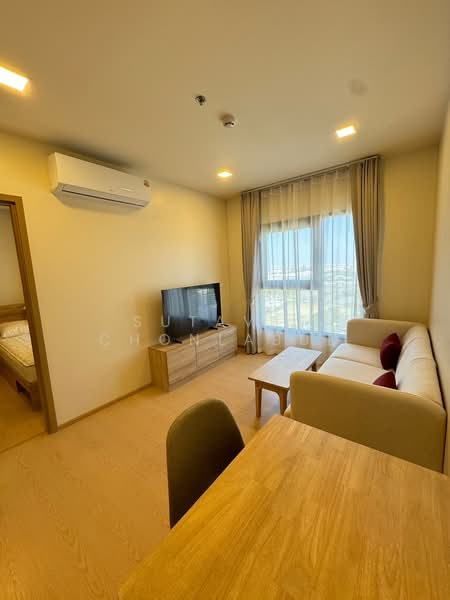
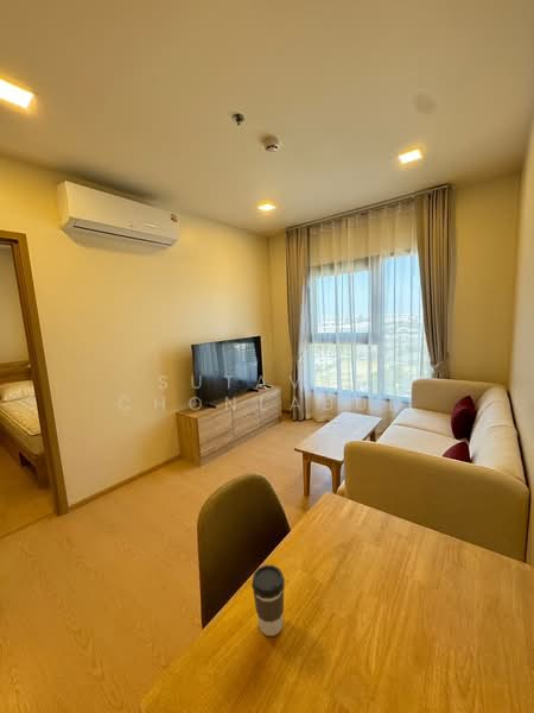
+ coffee cup [250,563,286,637]
